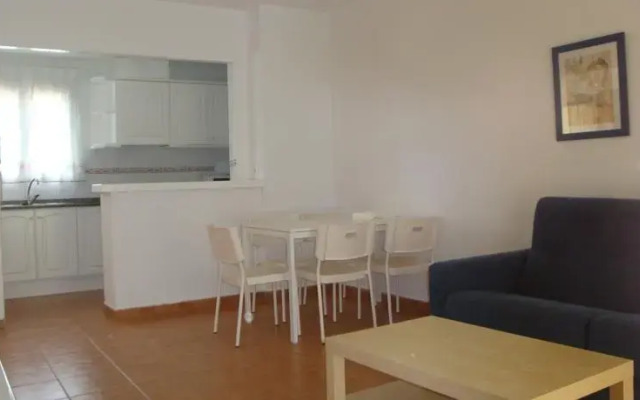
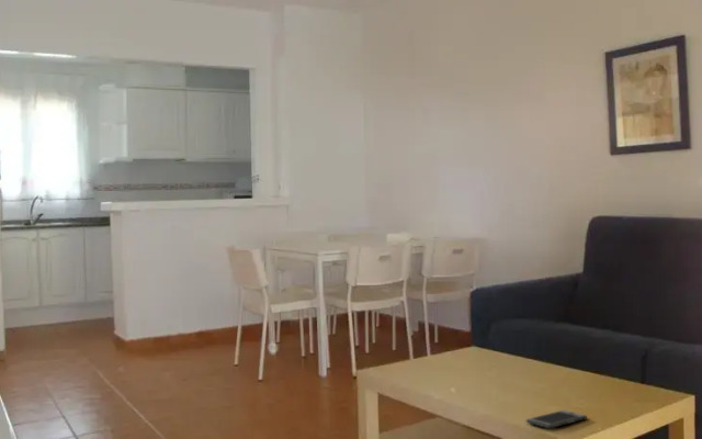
+ smartphone [525,409,588,430]
